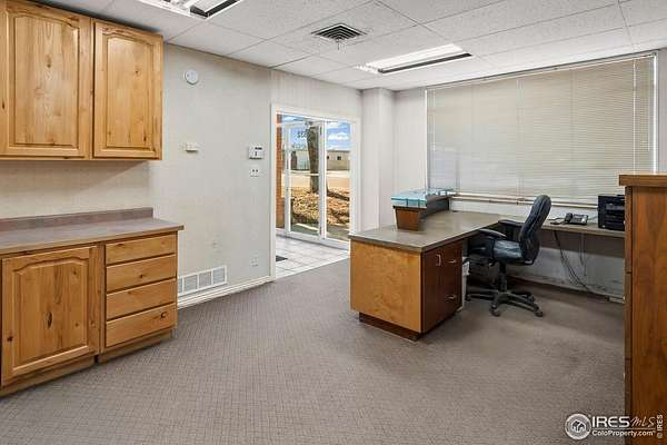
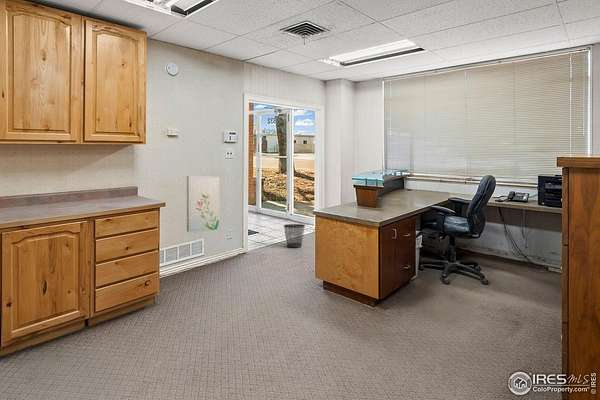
+ wall art [186,175,221,233]
+ wastebasket [283,223,306,248]
